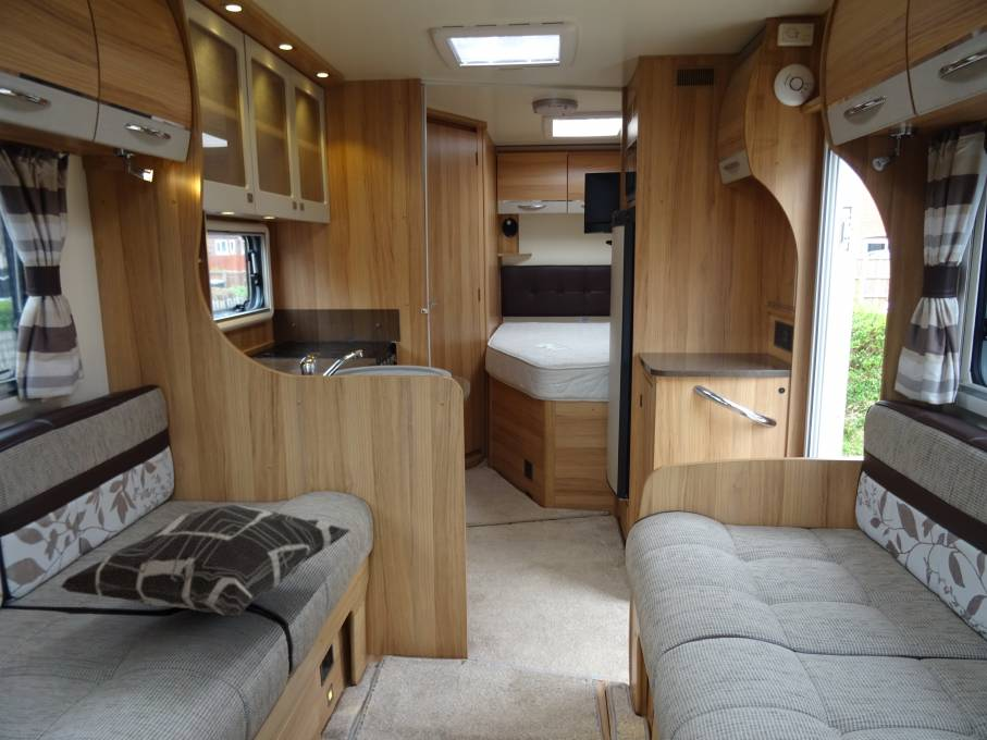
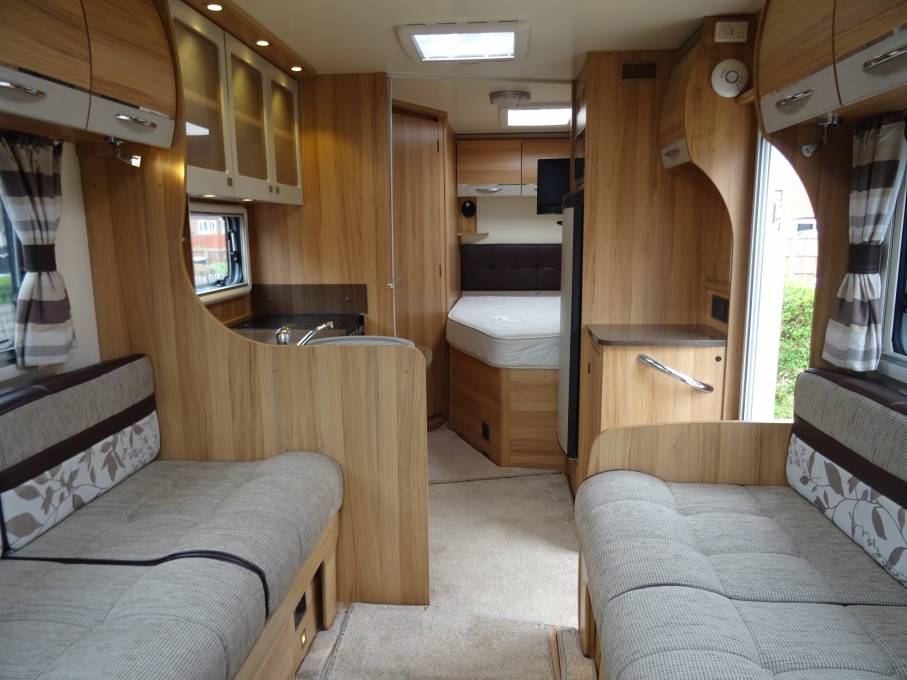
- decorative pillow [58,504,350,617]
